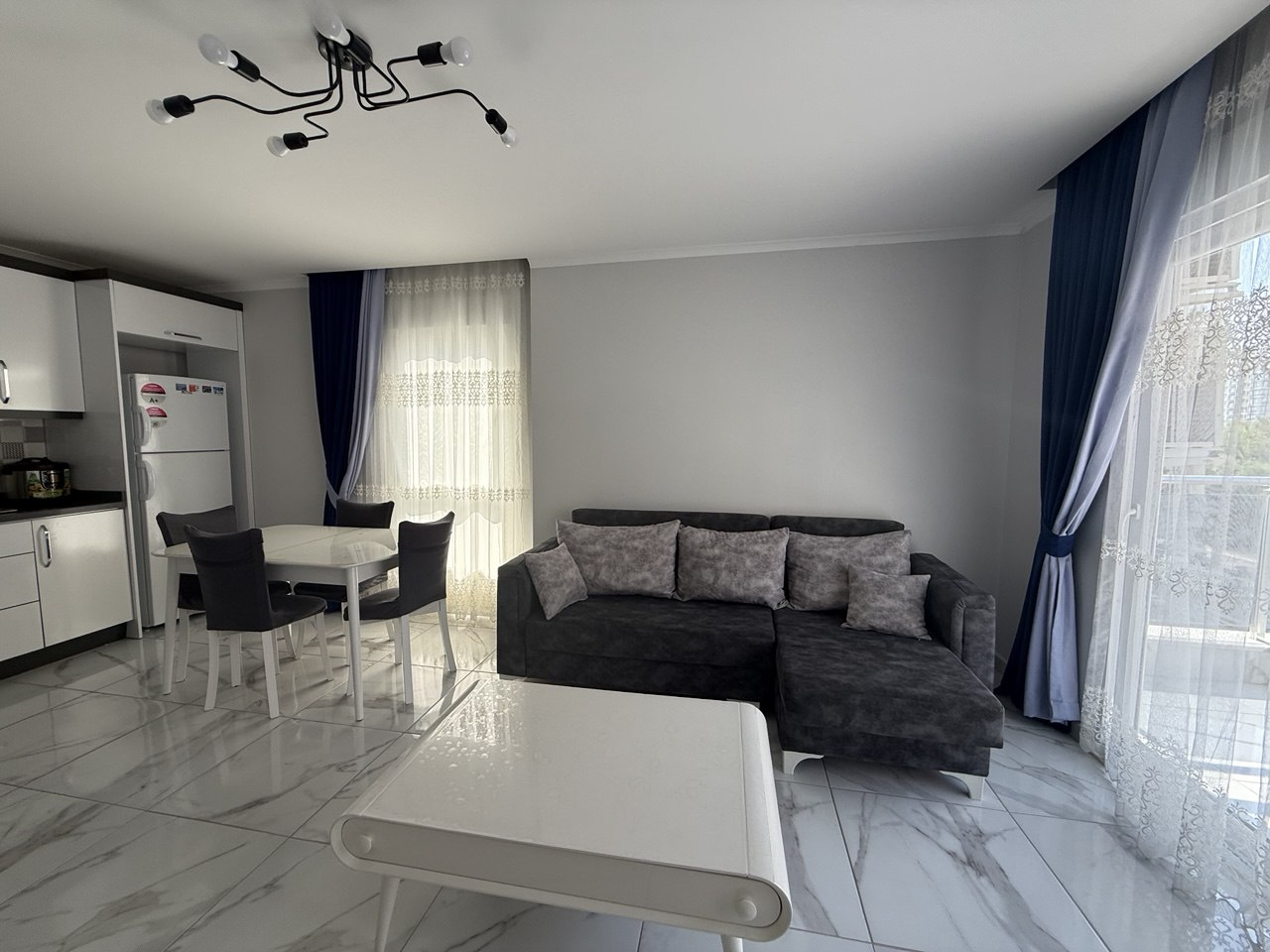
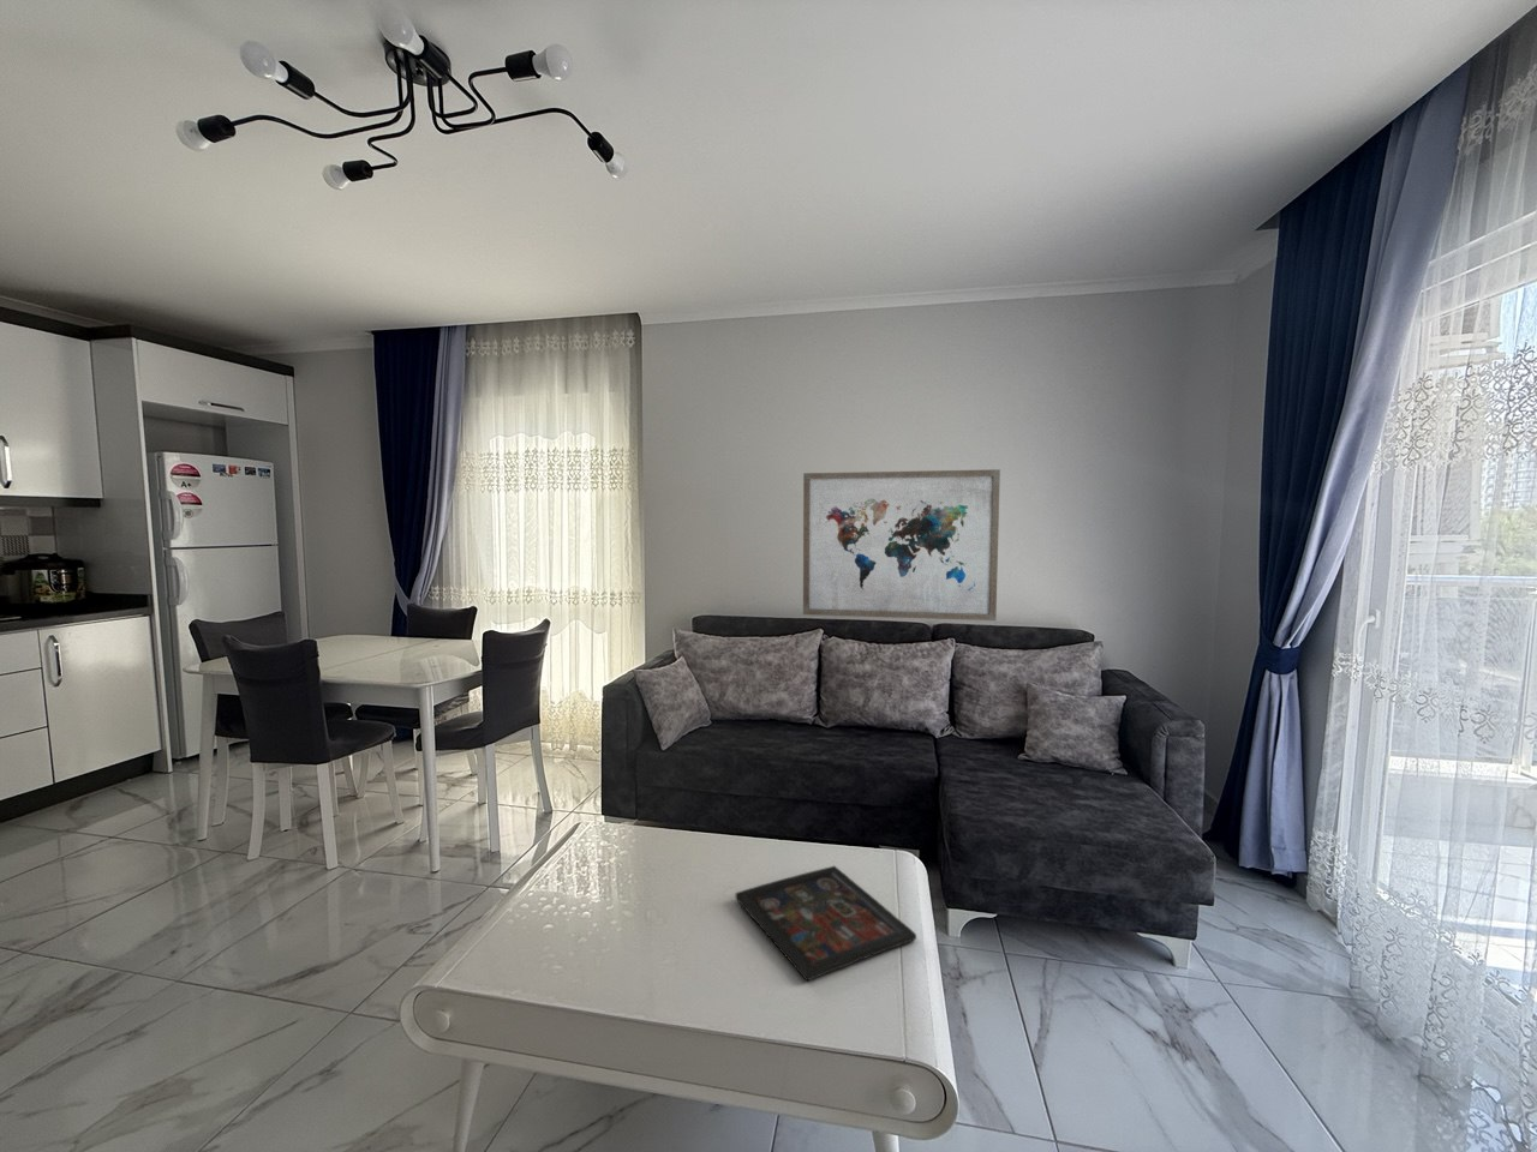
+ wall art [802,468,1001,622]
+ decorative tray [733,865,917,981]
